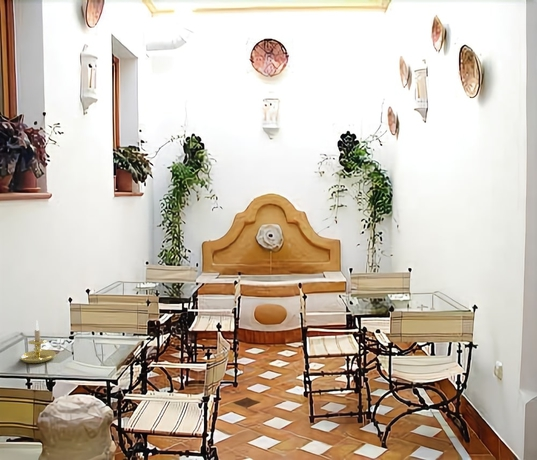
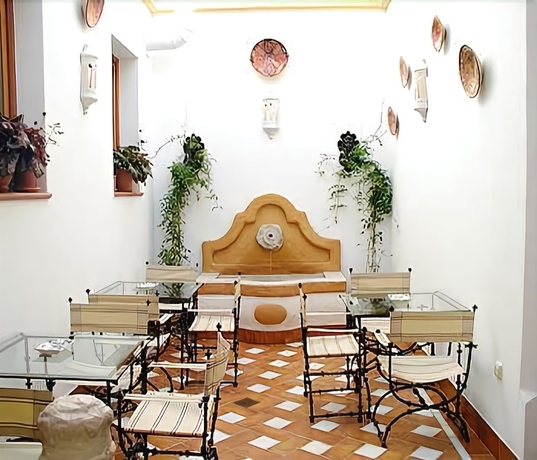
- candle holder [19,319,56,364]
